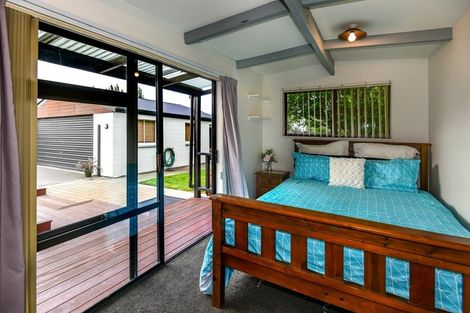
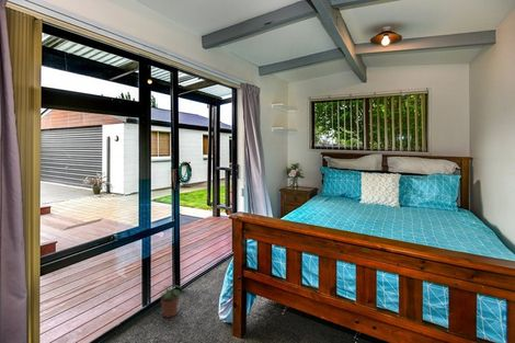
+ potted plant [158,284,182,319]
